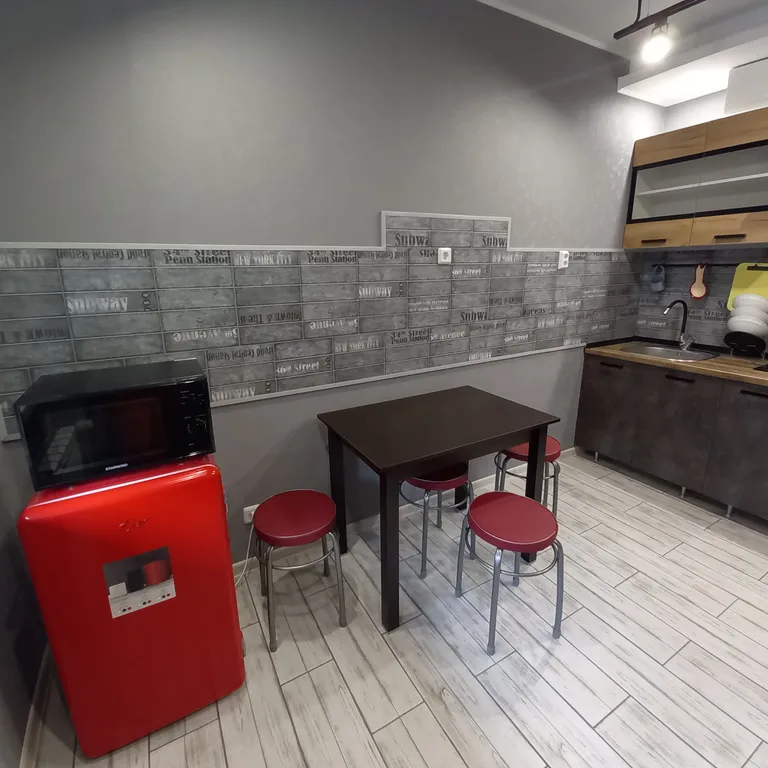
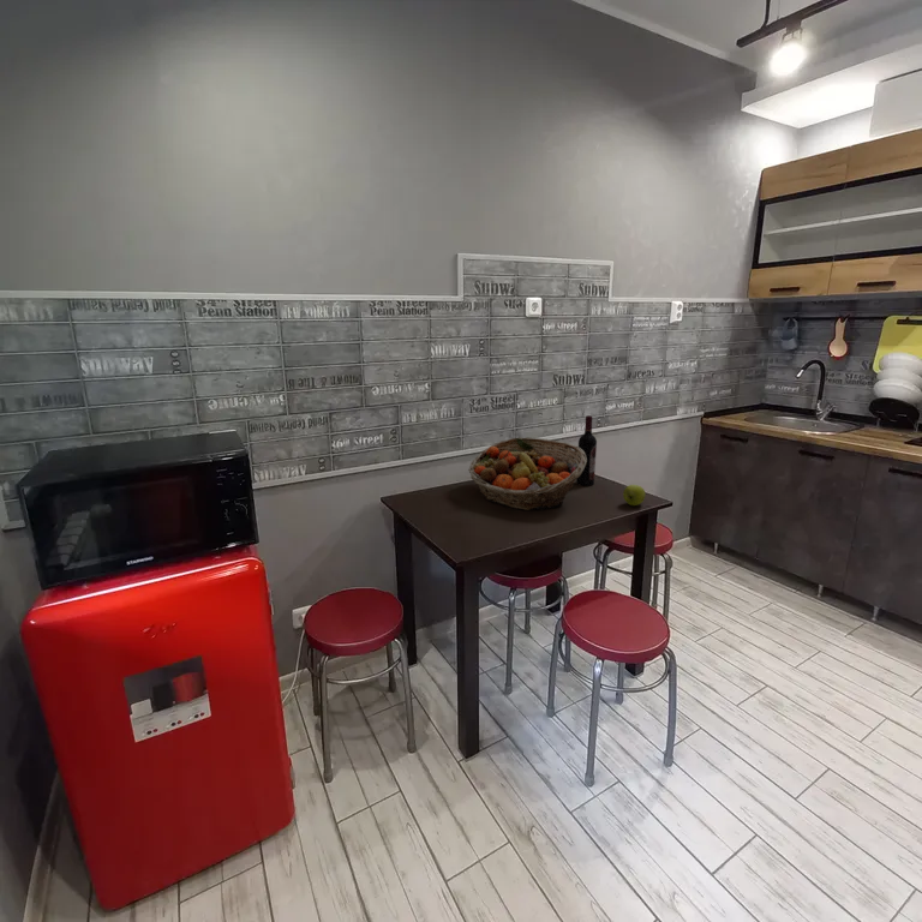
+ apple [622,484,647,507]
+ fruit basket [467,436,587,511]
+ wine bottle [575,415,598,487]
